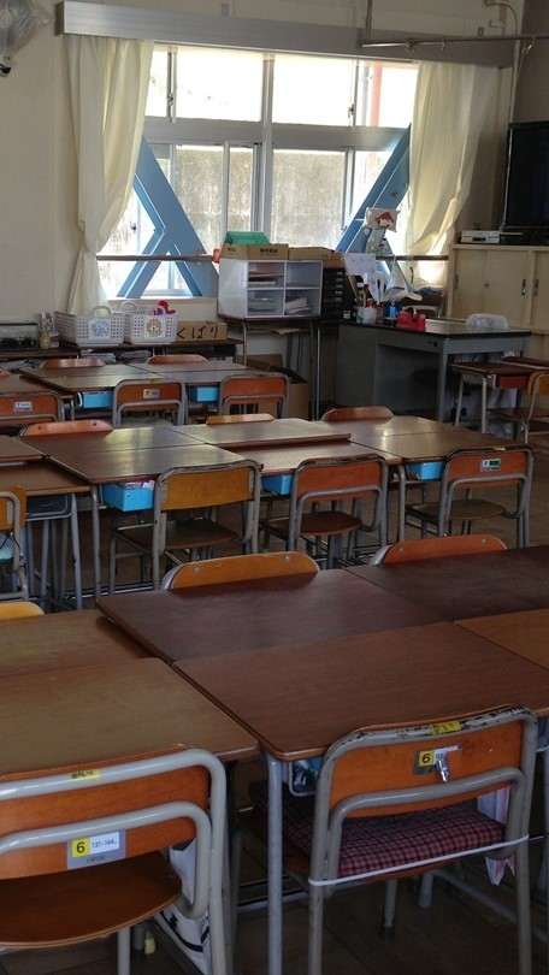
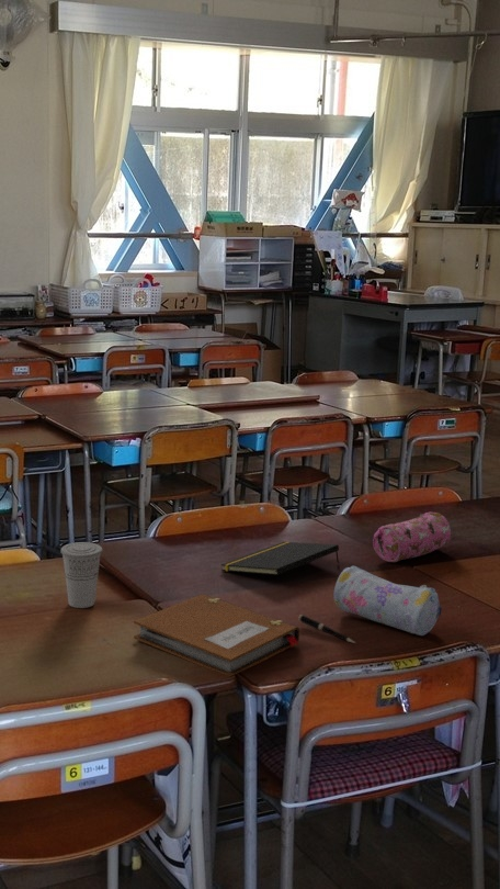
+ notepad [220,541,340,576]
+ cup [59,541,103,609]
+ pencil case [372,511,452,563]
+ pen [297,614,356,644]
+ pencil case [333,565,443,637]
+ notebook [133,593,300,677]
